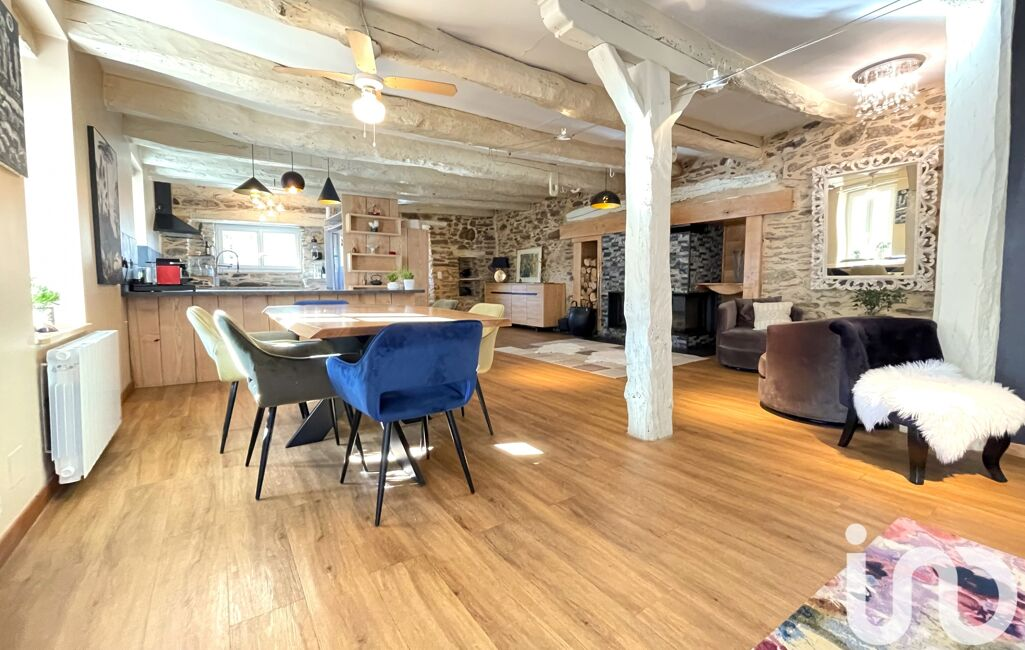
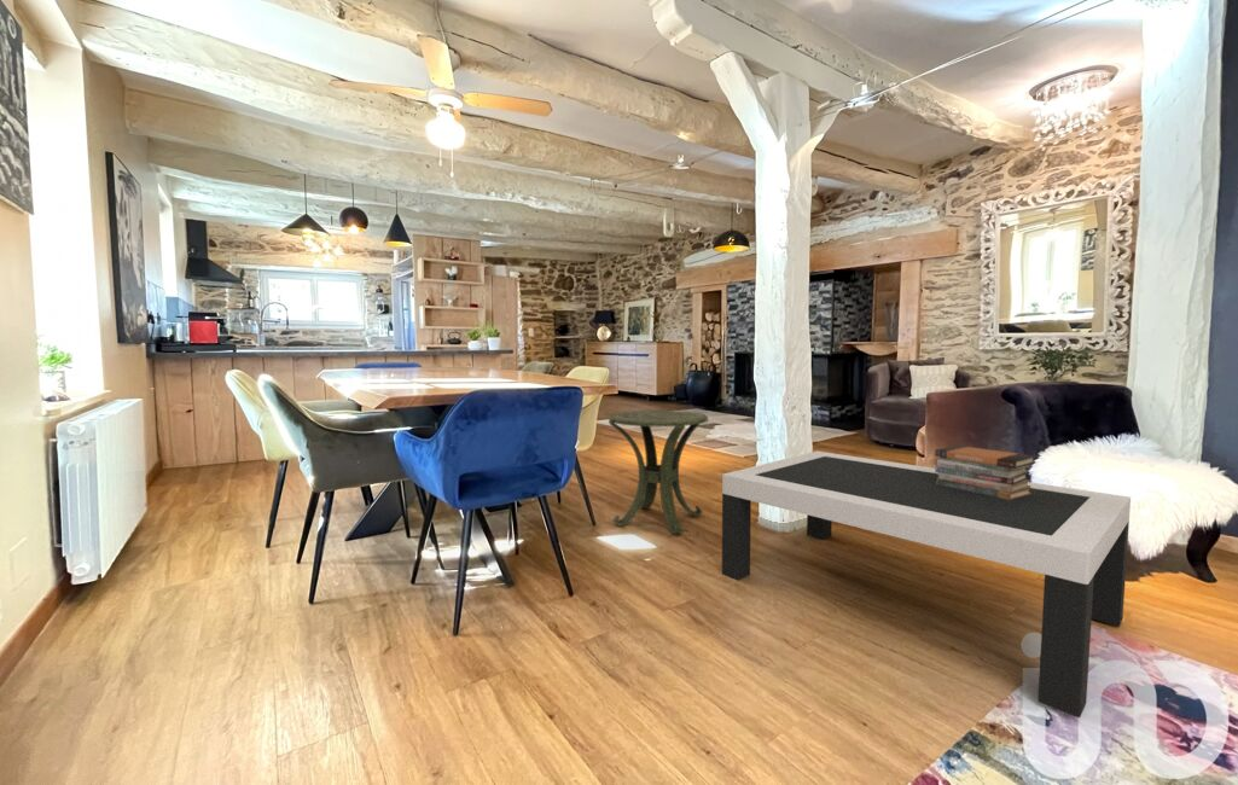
+ book stack [934,444,1038,500]
+ coffee table [721,450,1132,719]
+ side table [608,409,709,535]
